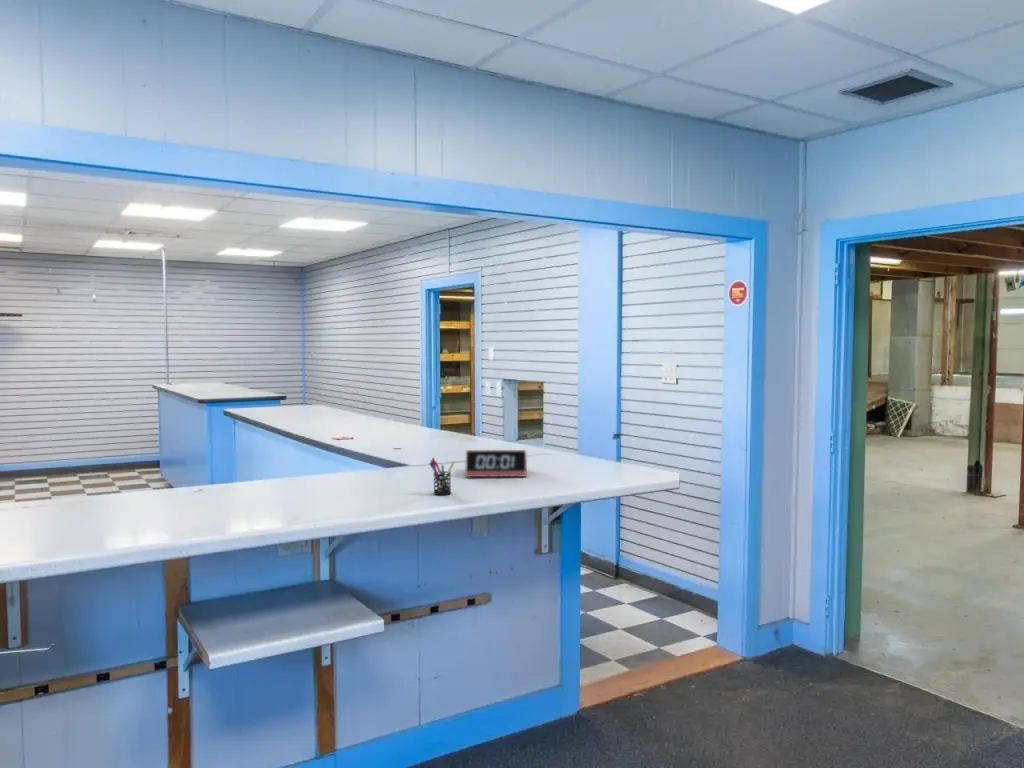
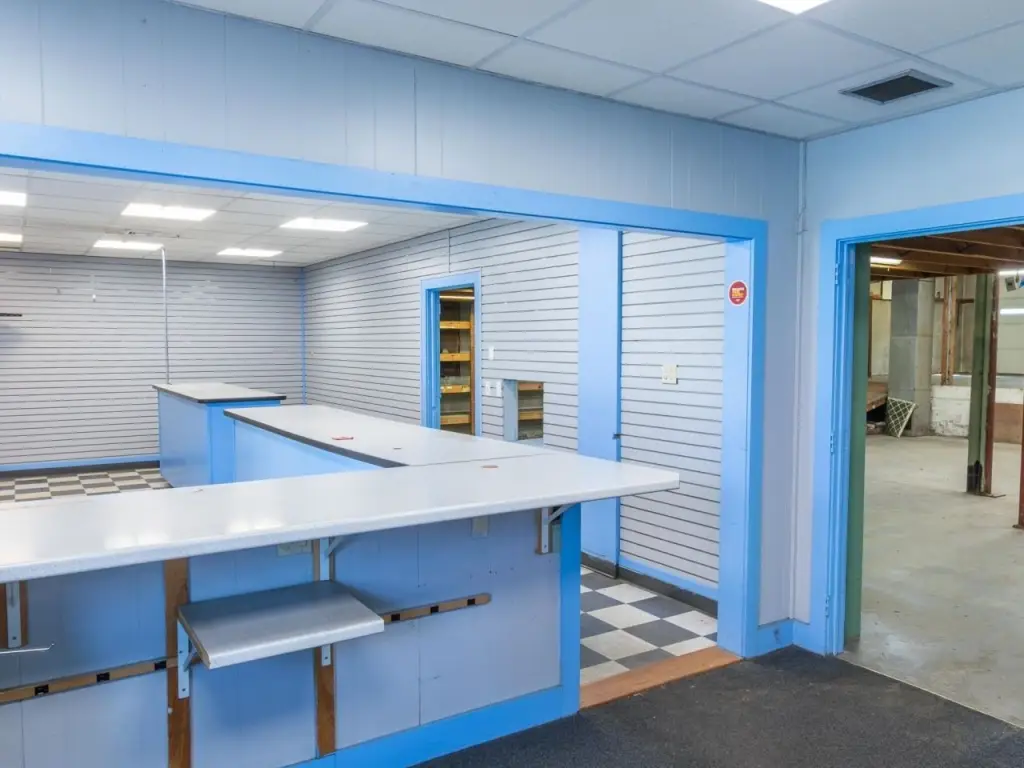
- alarm clock [464,449,528,478]
- pen holder [428,457,456,496]
